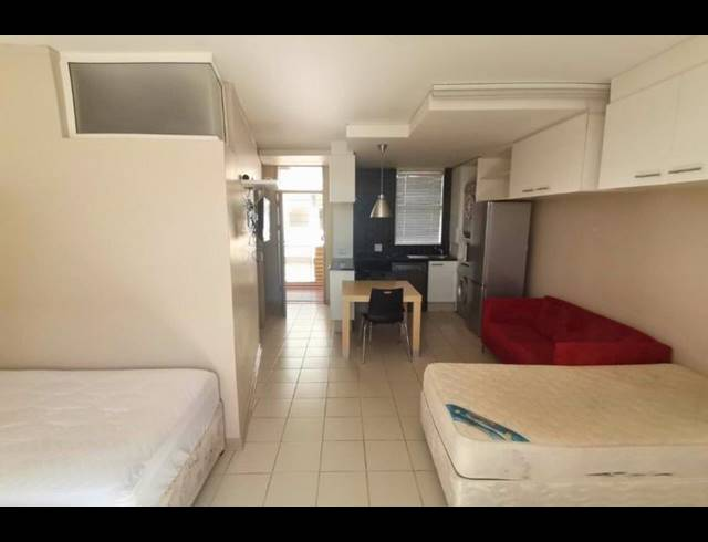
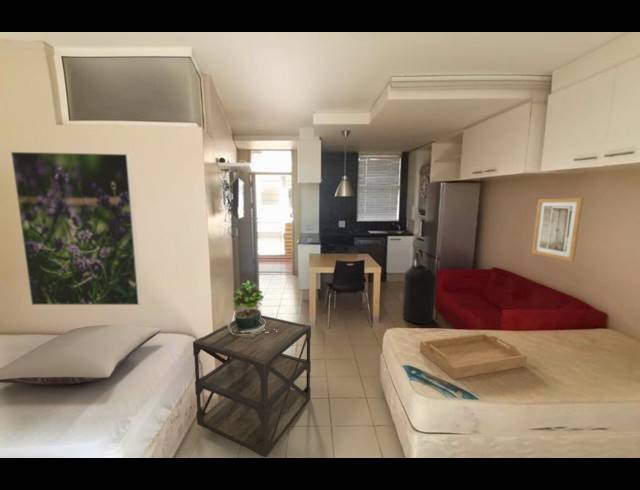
+ potted plant [227,280,277,337]
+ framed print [10,151,143,306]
+ side table [192,314,312,458]
+ wall art [531,197,584,263]
+ pillow [0,324,162,386]
+ serving tray [419,332,528,380]
+ trash can [402,264,437,325]
